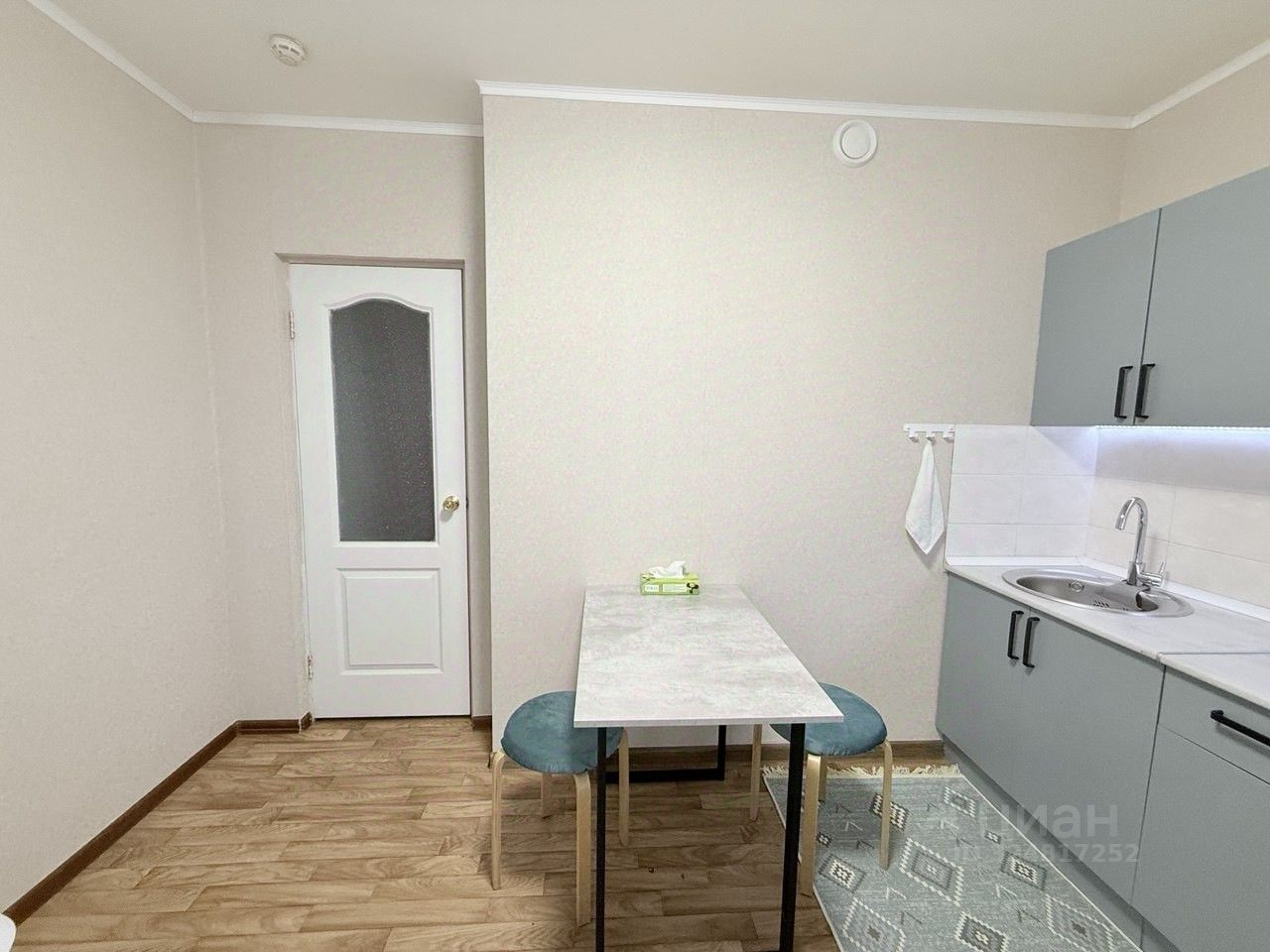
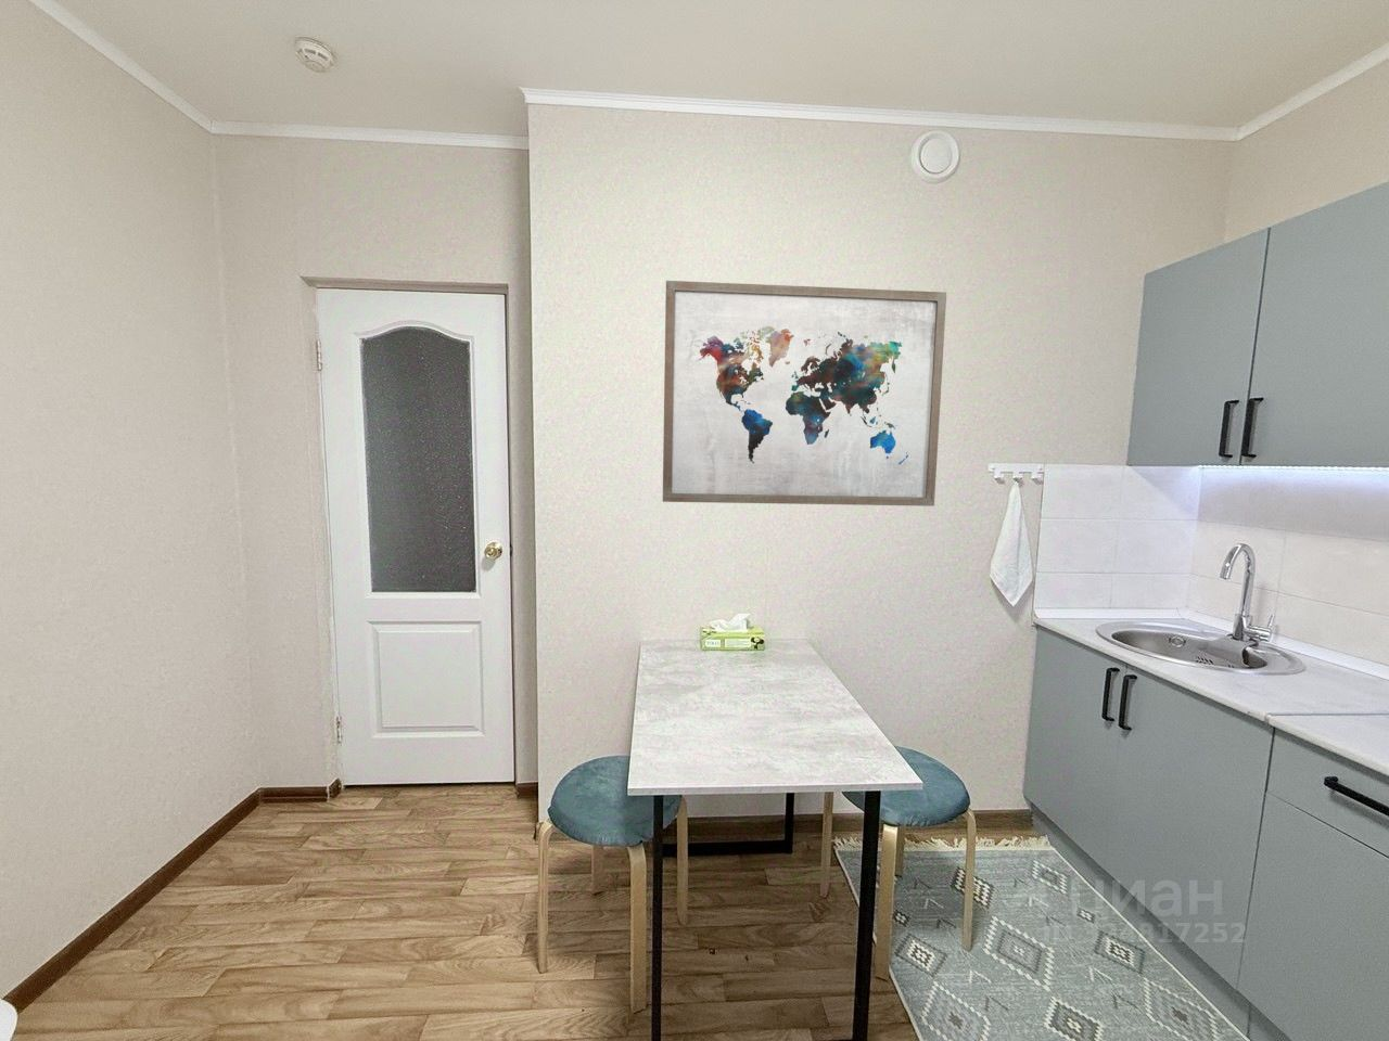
+ wall art [662,280,947,507]
